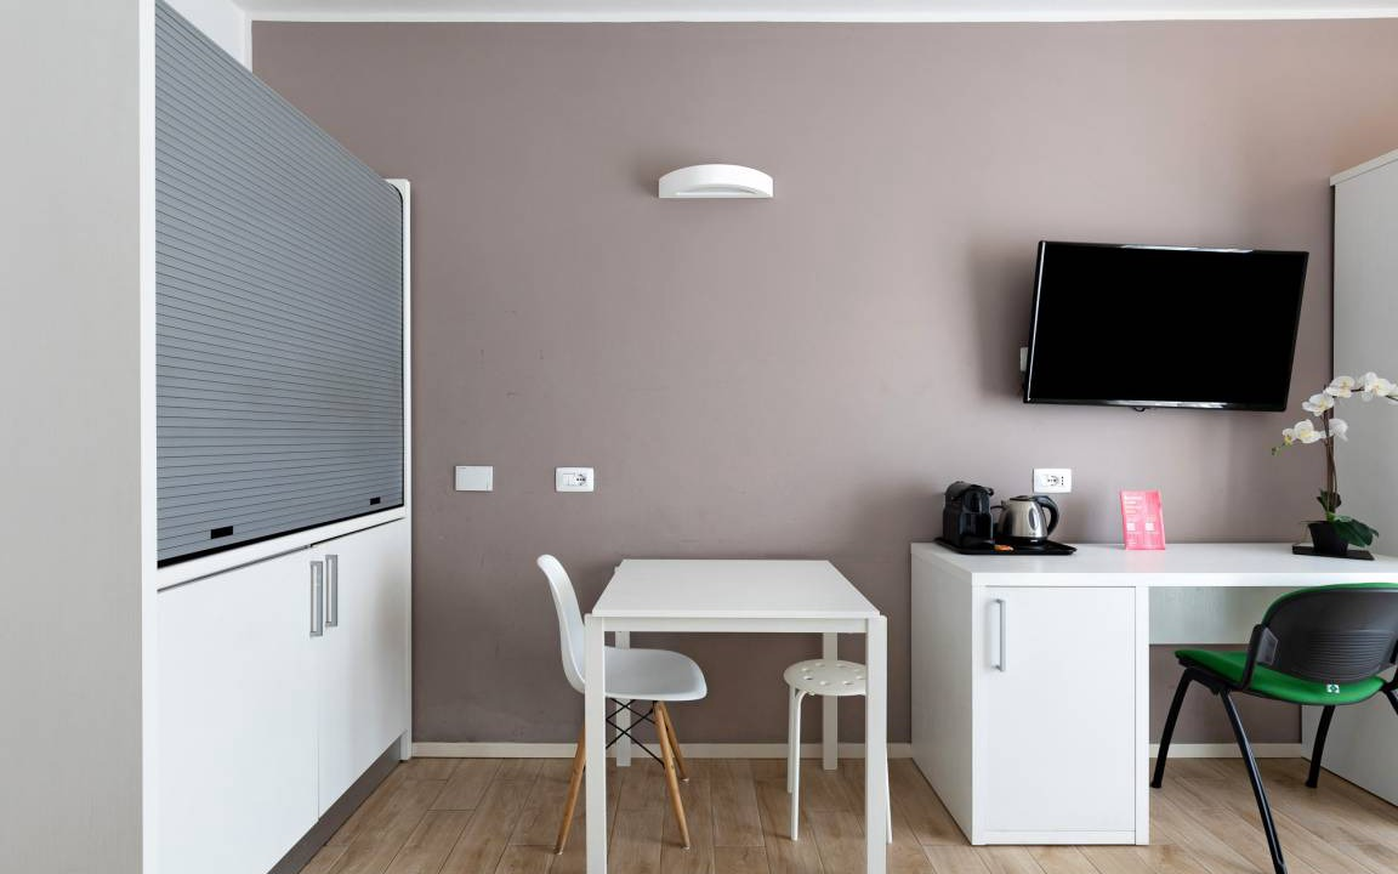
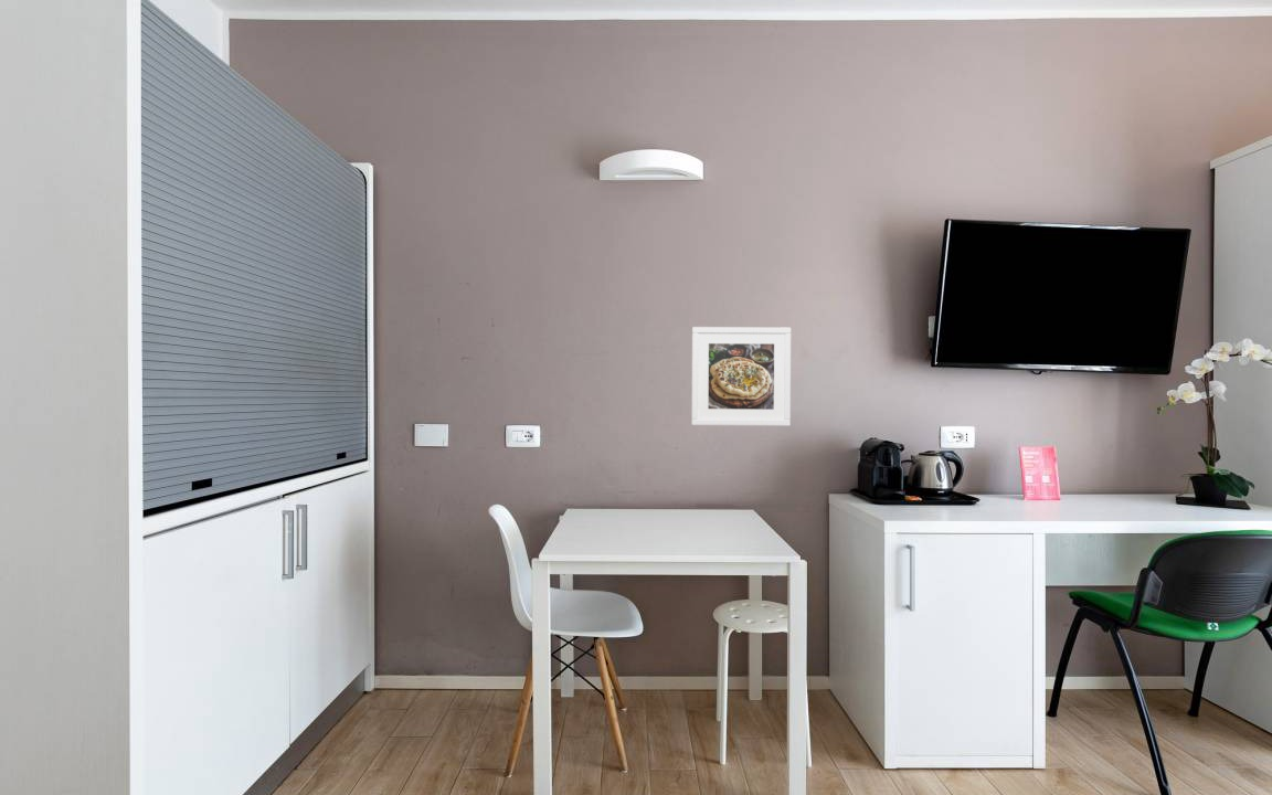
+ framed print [690,326,792,427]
